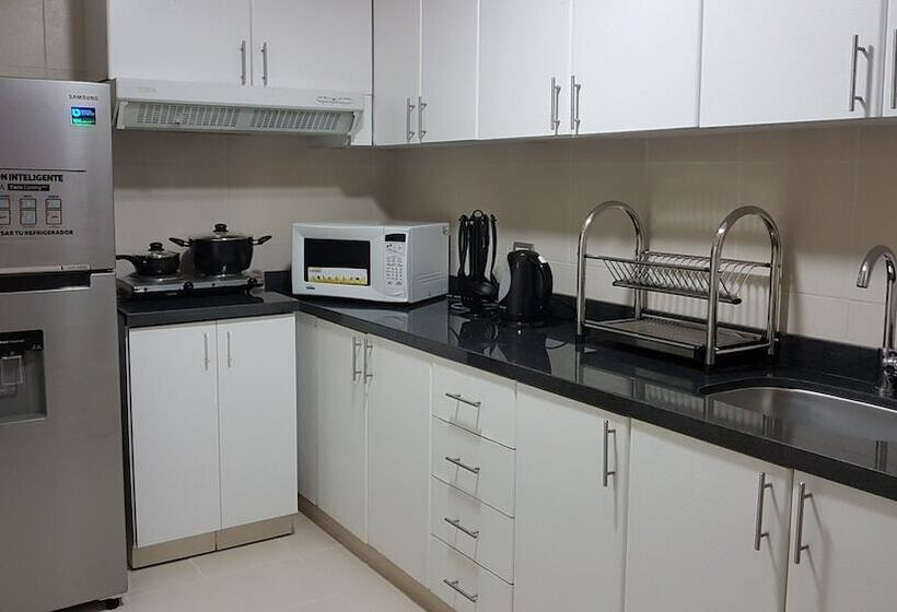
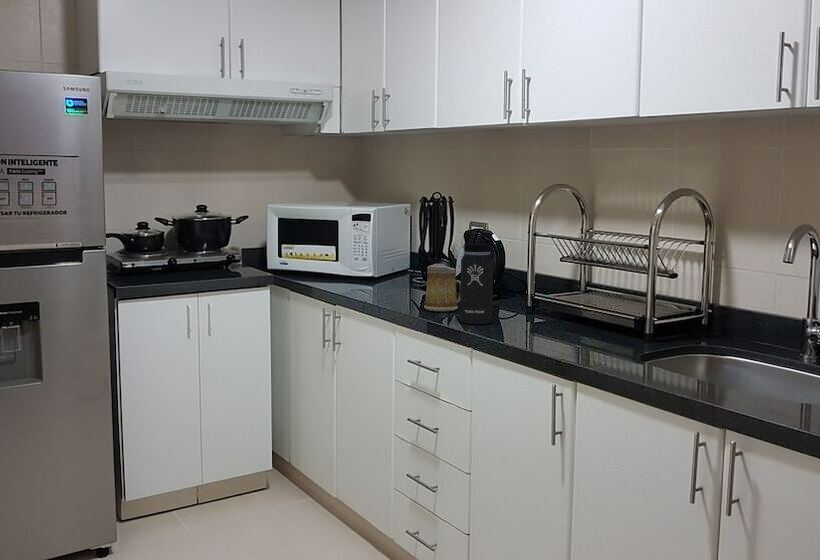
+ thermos bottle [459,228,502,325]
+ mug [423,263,461,312]
